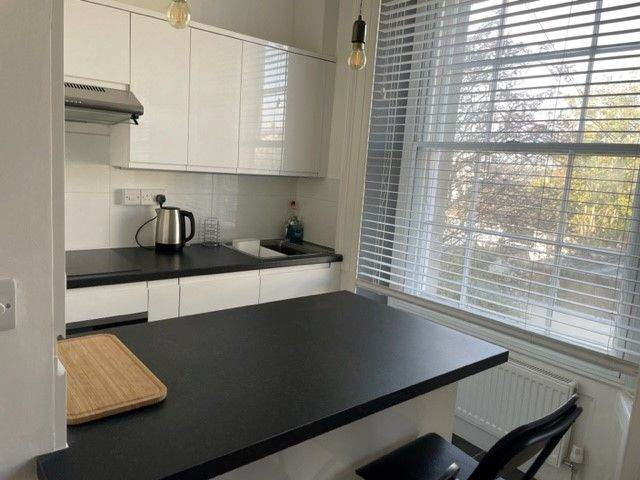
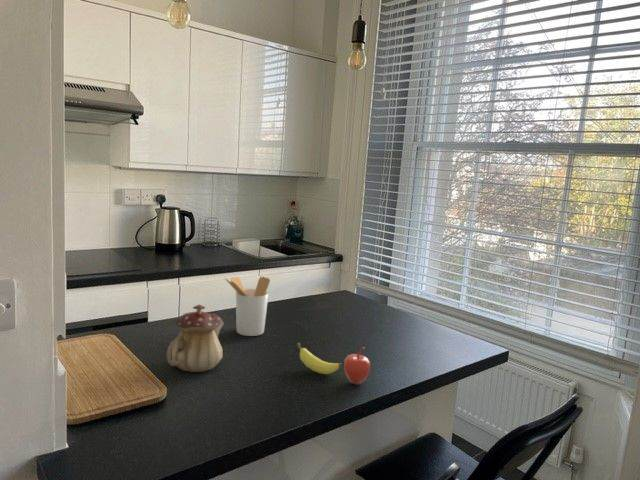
+ teapot [166,304,225,373]
+ fruit [296,342,371,386]
+ utensil holder [223,276,271,337]
